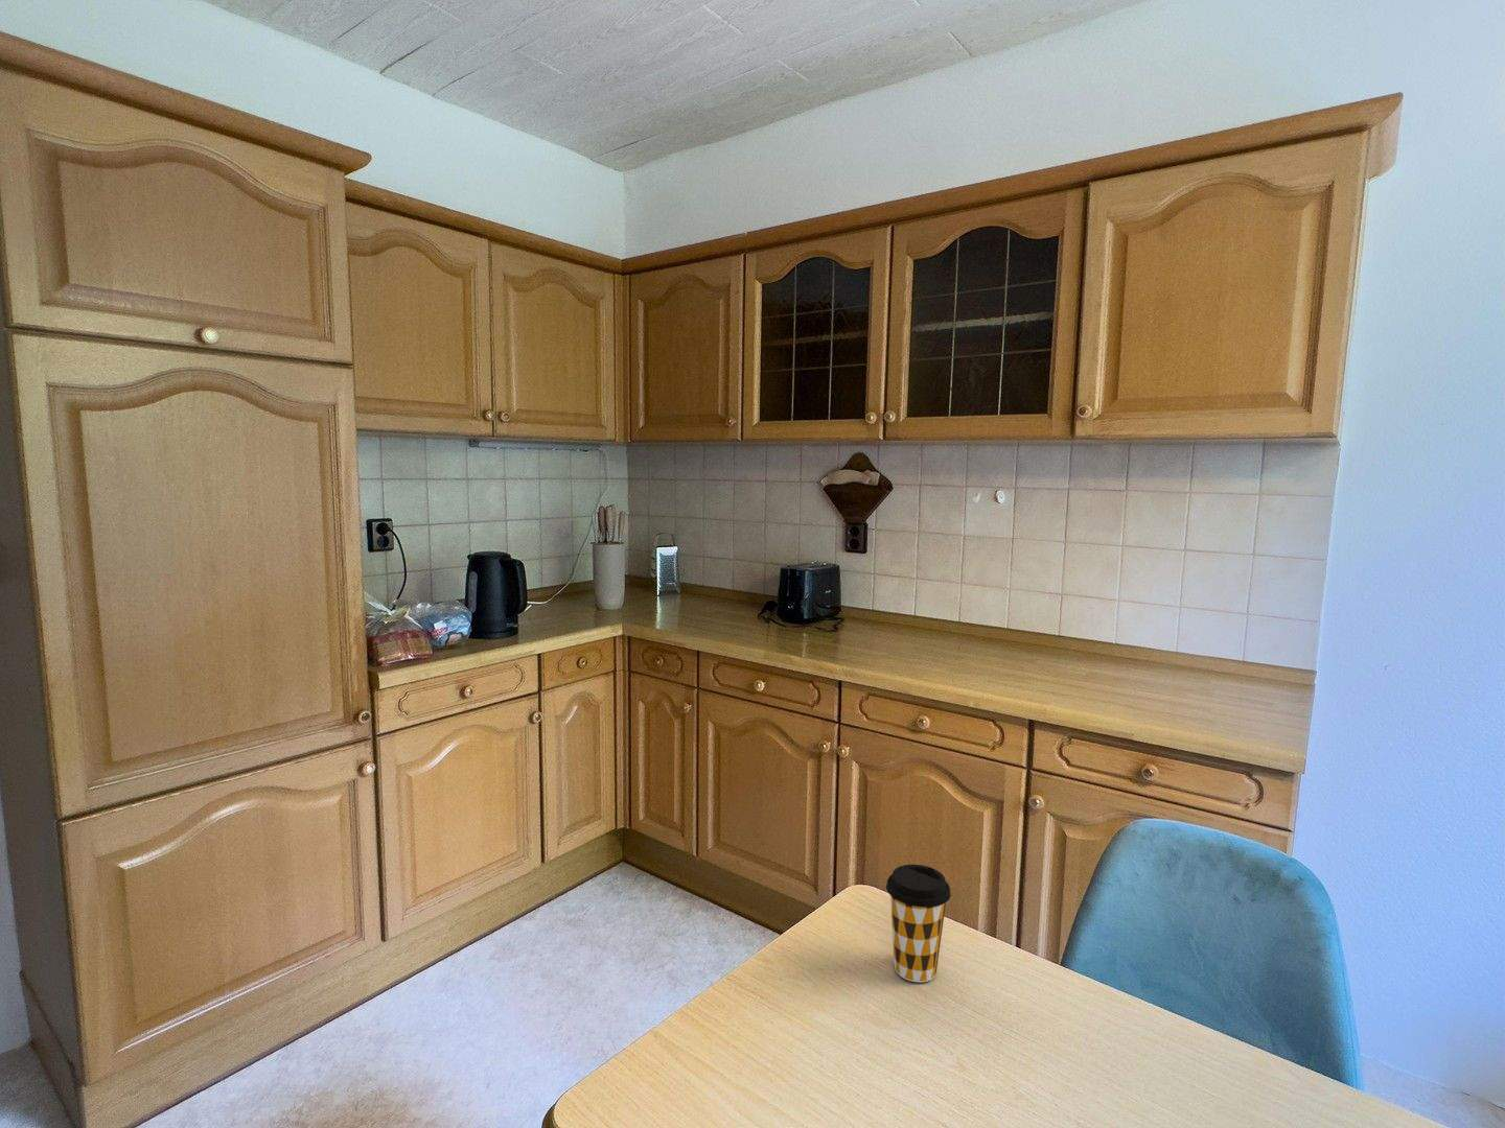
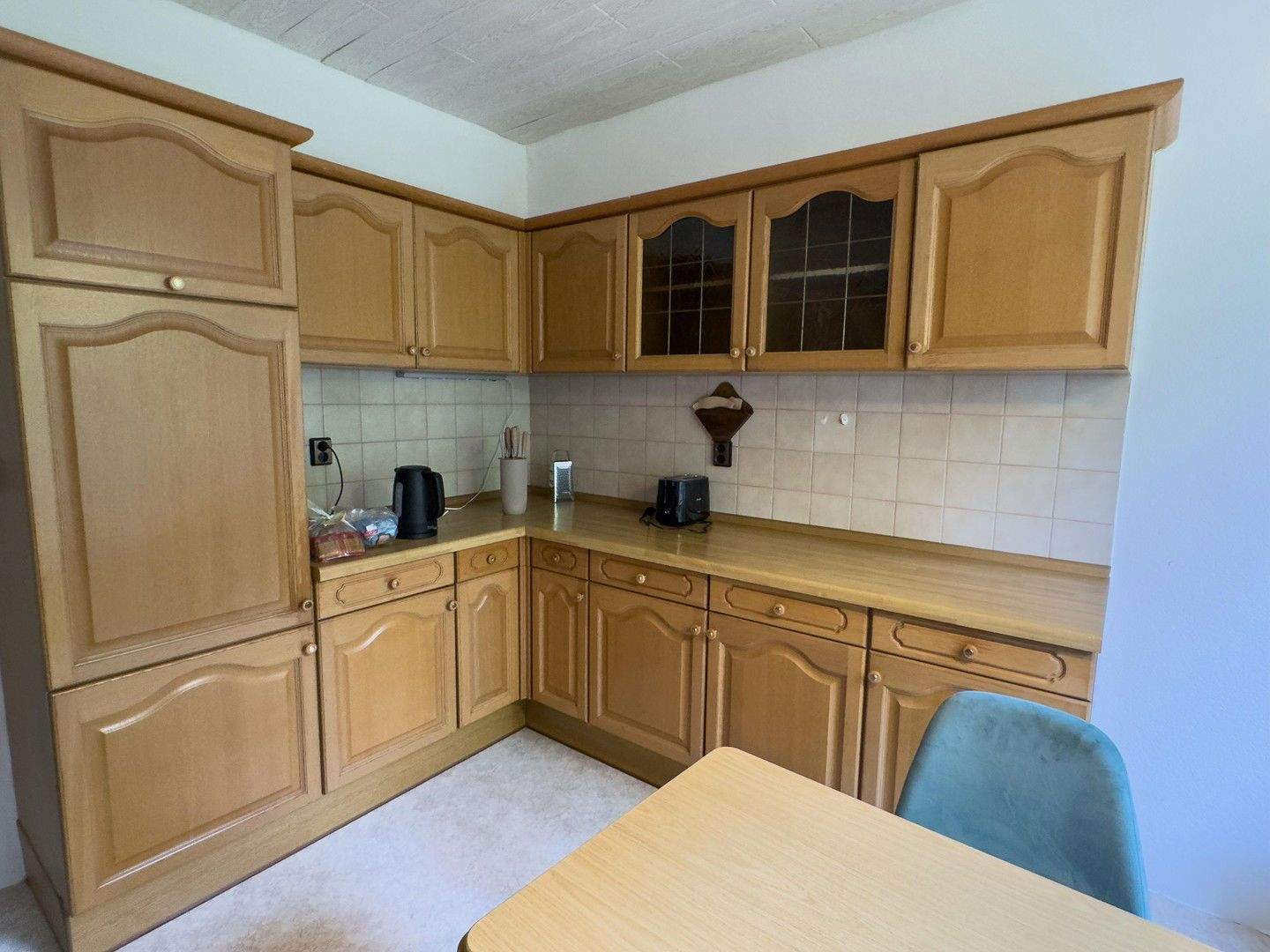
- coffee cup [885,864,952,982]
